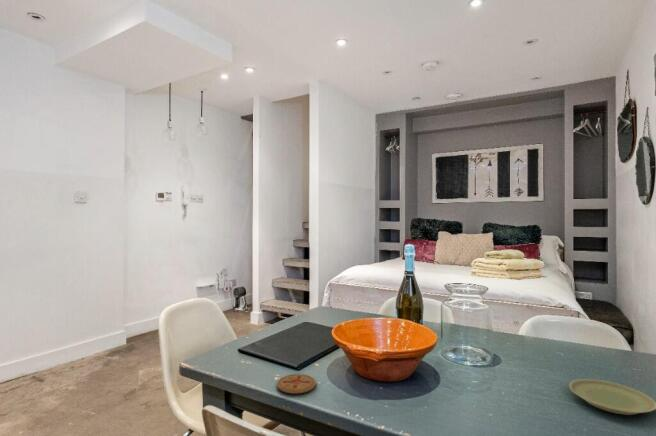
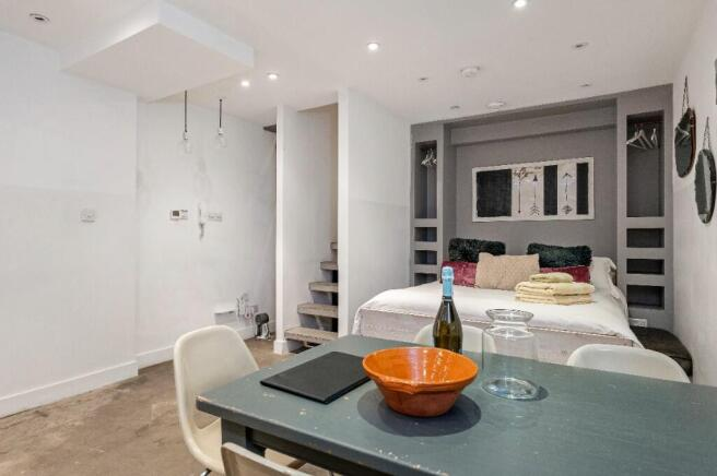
- coaster [276,373,317,395]
- plate [568,378,656,416]
